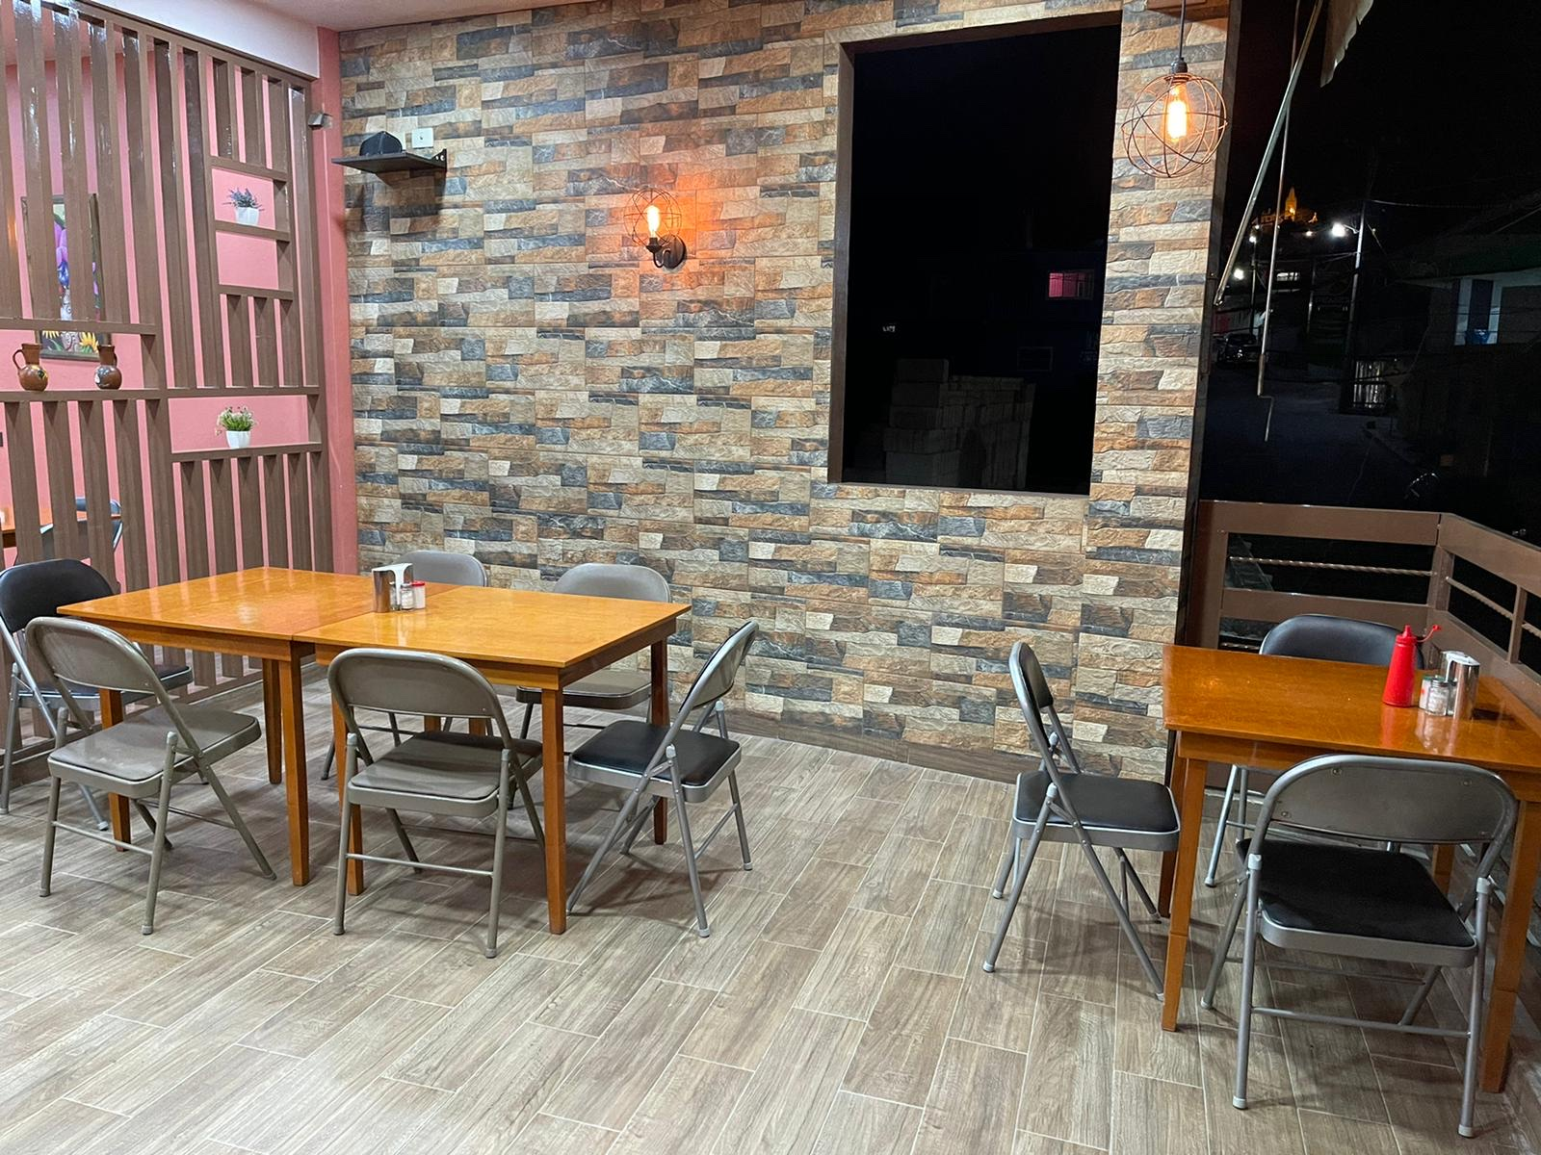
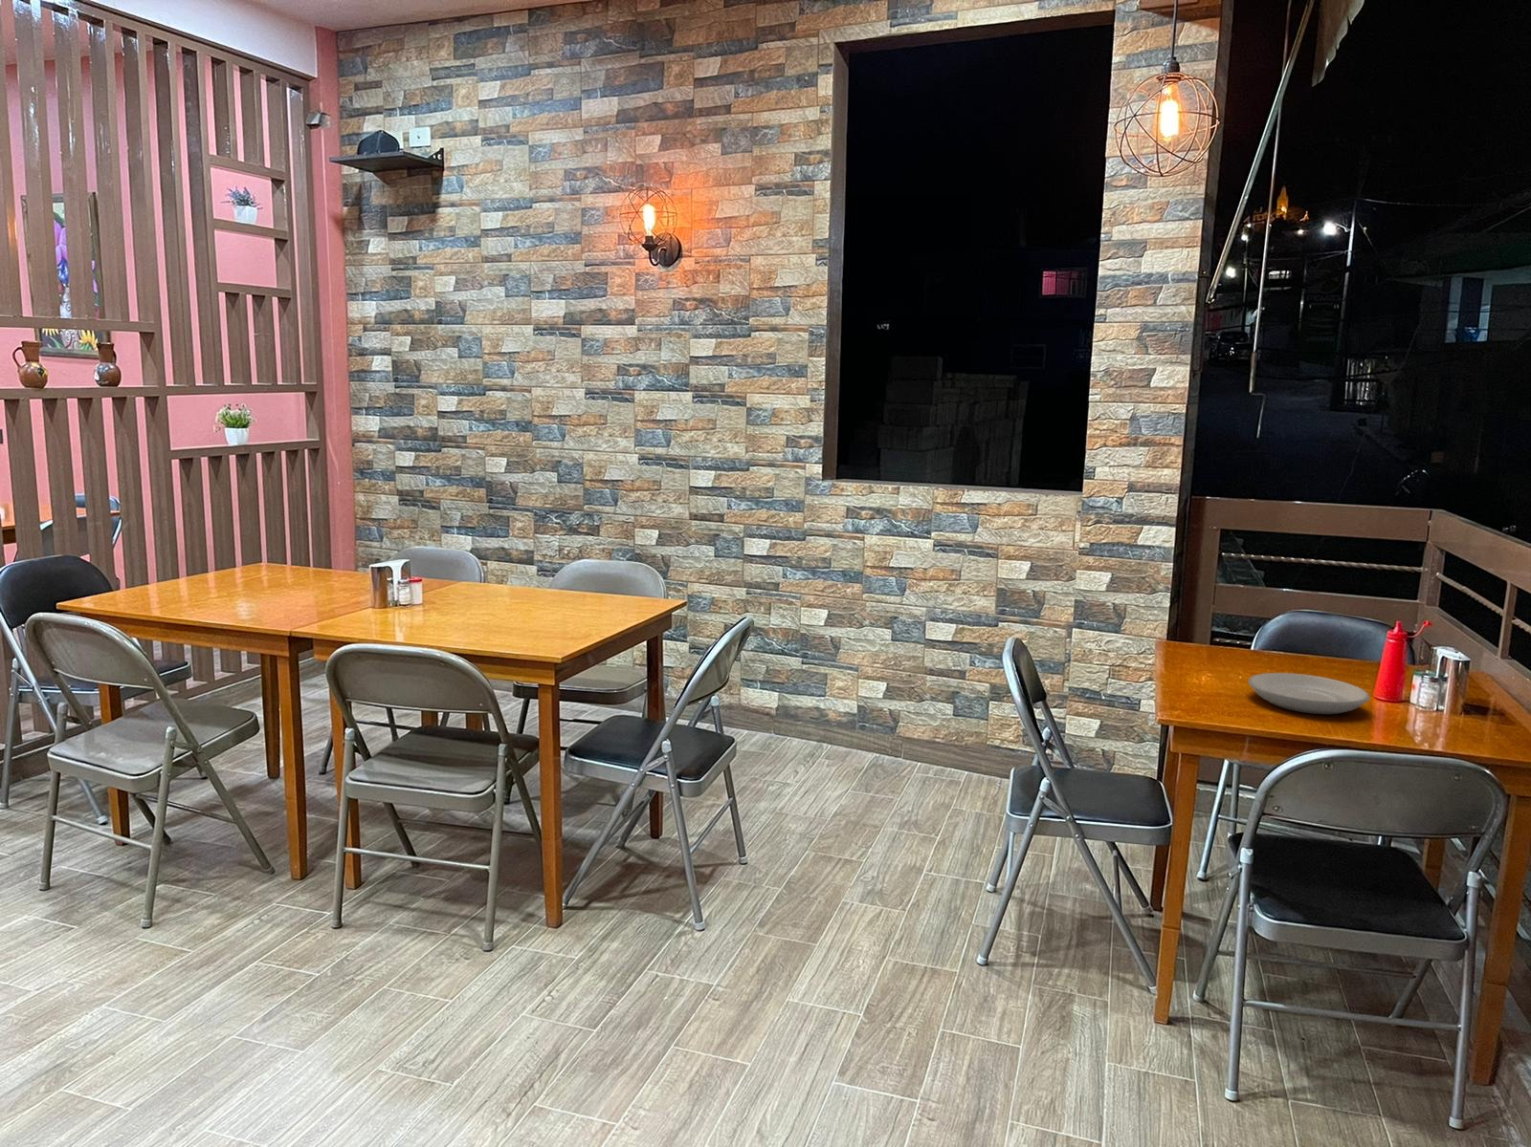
+ plate [1248,672,1371,714]
